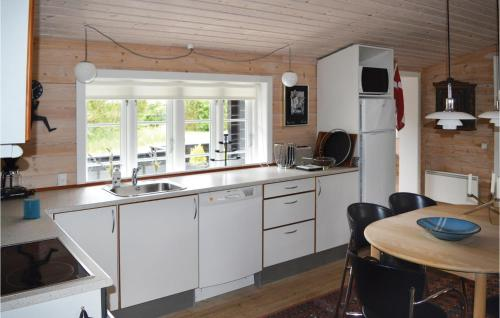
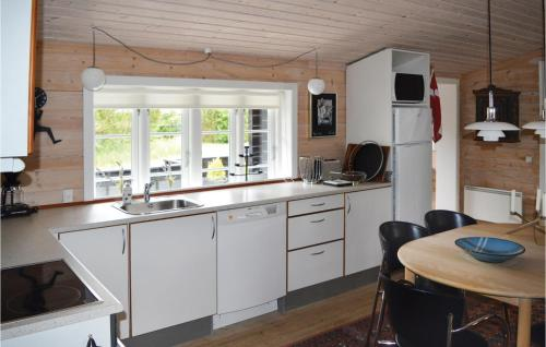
- mug [22,198,41,220]
